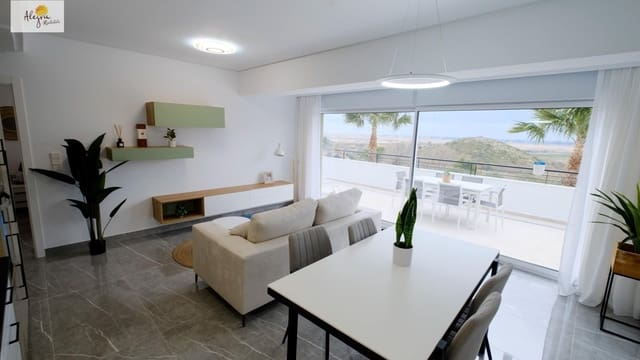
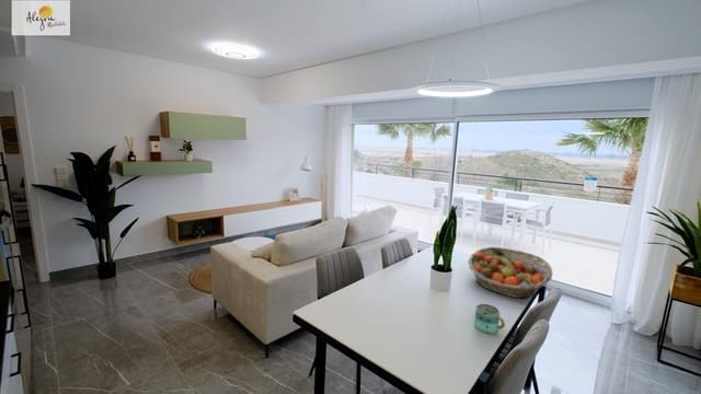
+ fruit basket [467,246,553,299]
+ mug [473,303,506,335]
